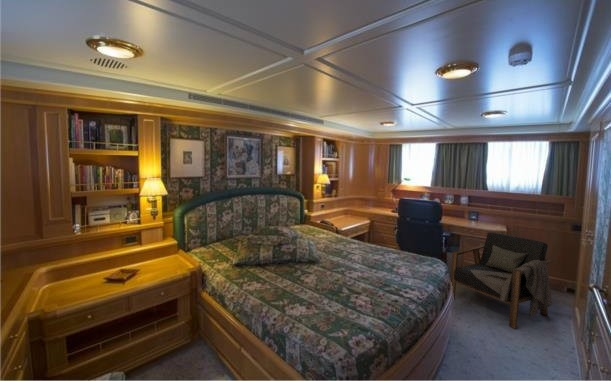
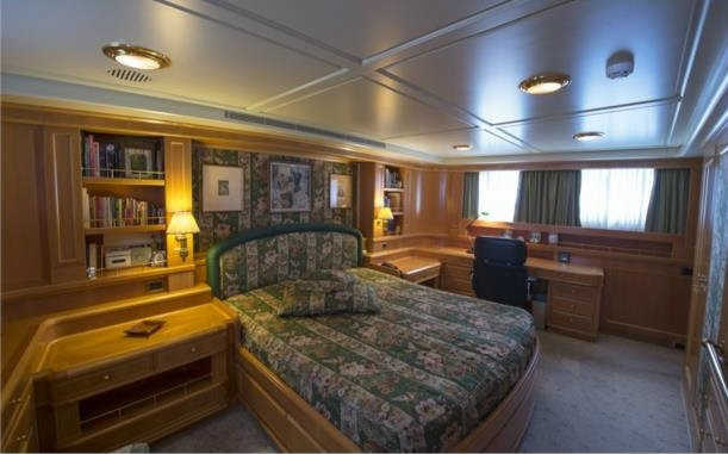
- armchair [450,231,554,330]
